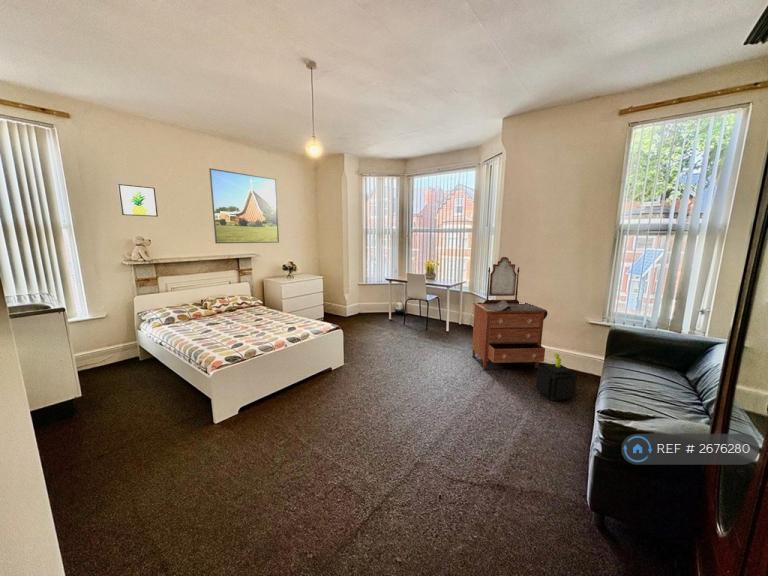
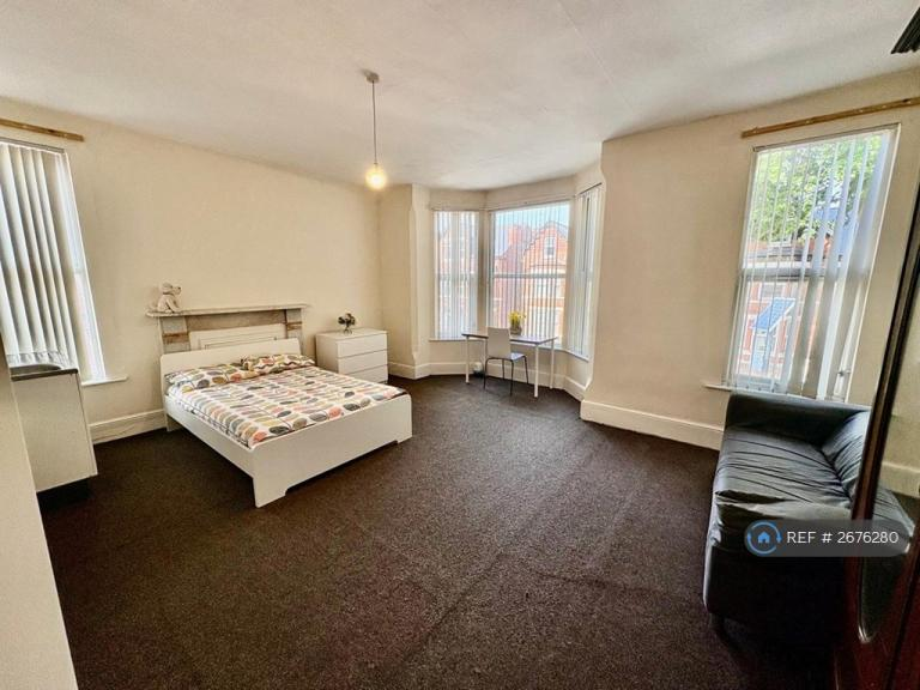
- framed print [208,167,280,244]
- plant pot [535,353,578,402]
- dresser [471,256,549,370]
- wall art [117,183,159,218]
